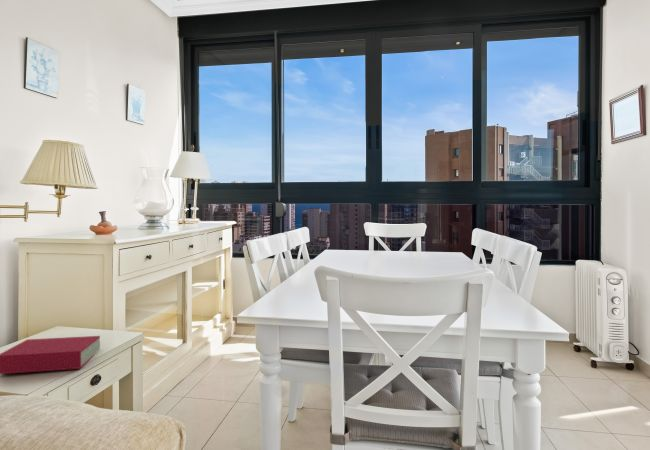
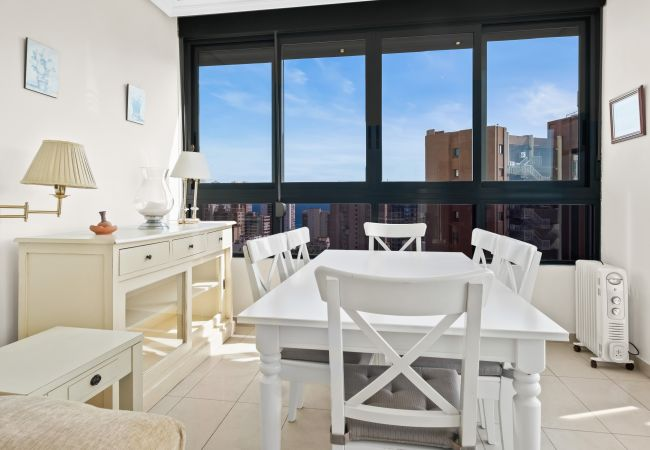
- book [0,335,101,375]
